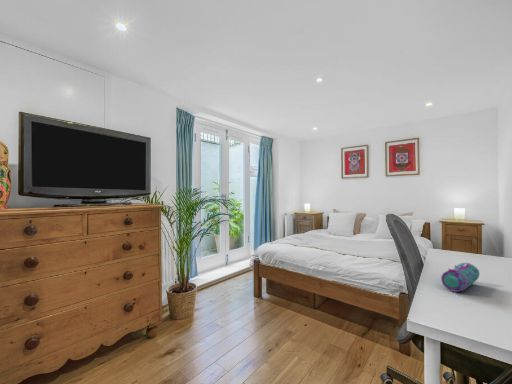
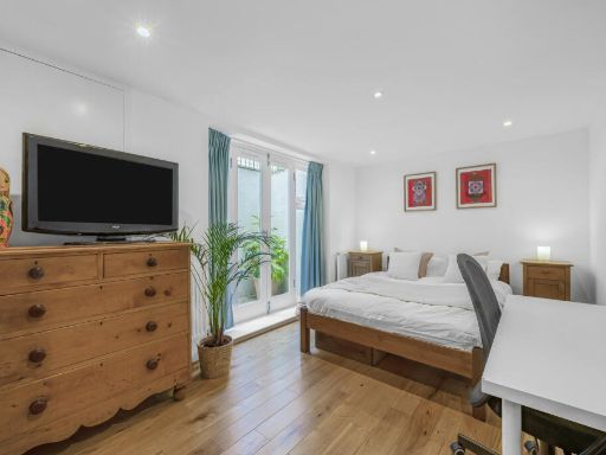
- pencil case [440,261,480,293]
